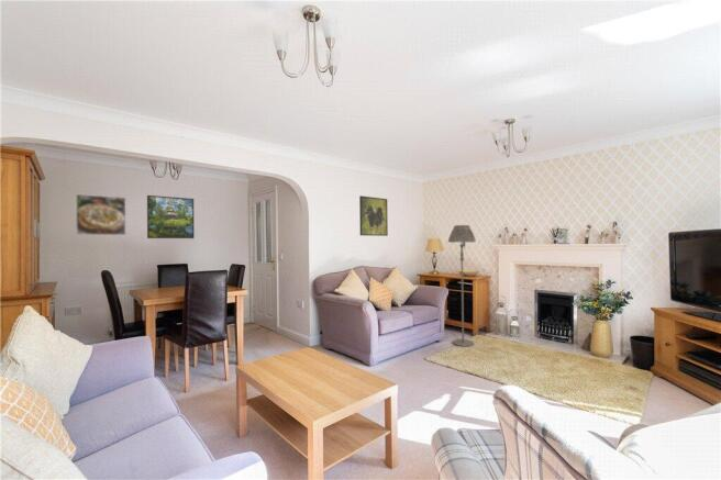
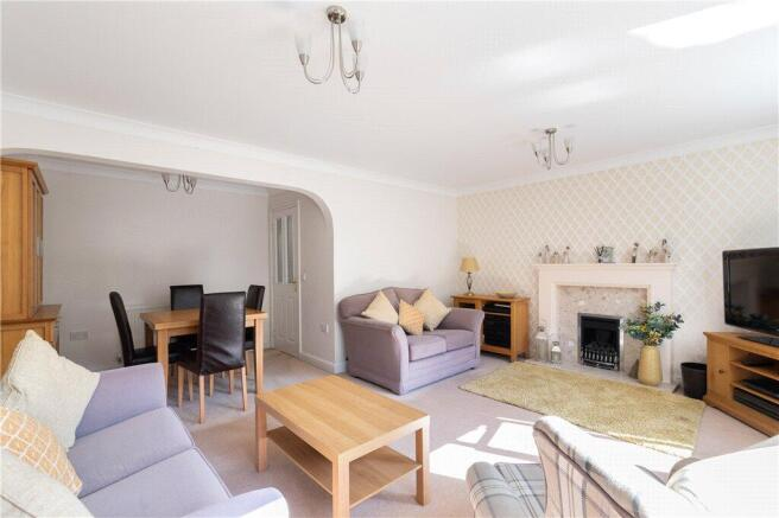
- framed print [75,193,127,236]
- floor lamp [447,224,477,347]
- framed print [146,194,195,239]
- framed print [358,194,389,237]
